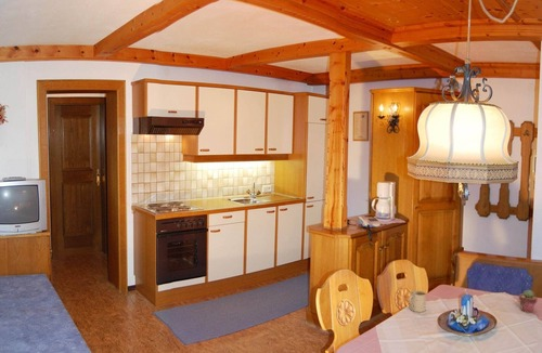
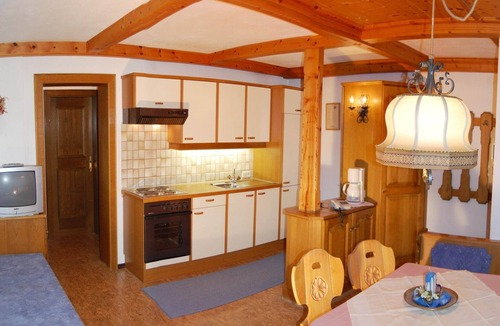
- mug [408,289,427,313]
- potted succulent [518,289,539,314]
